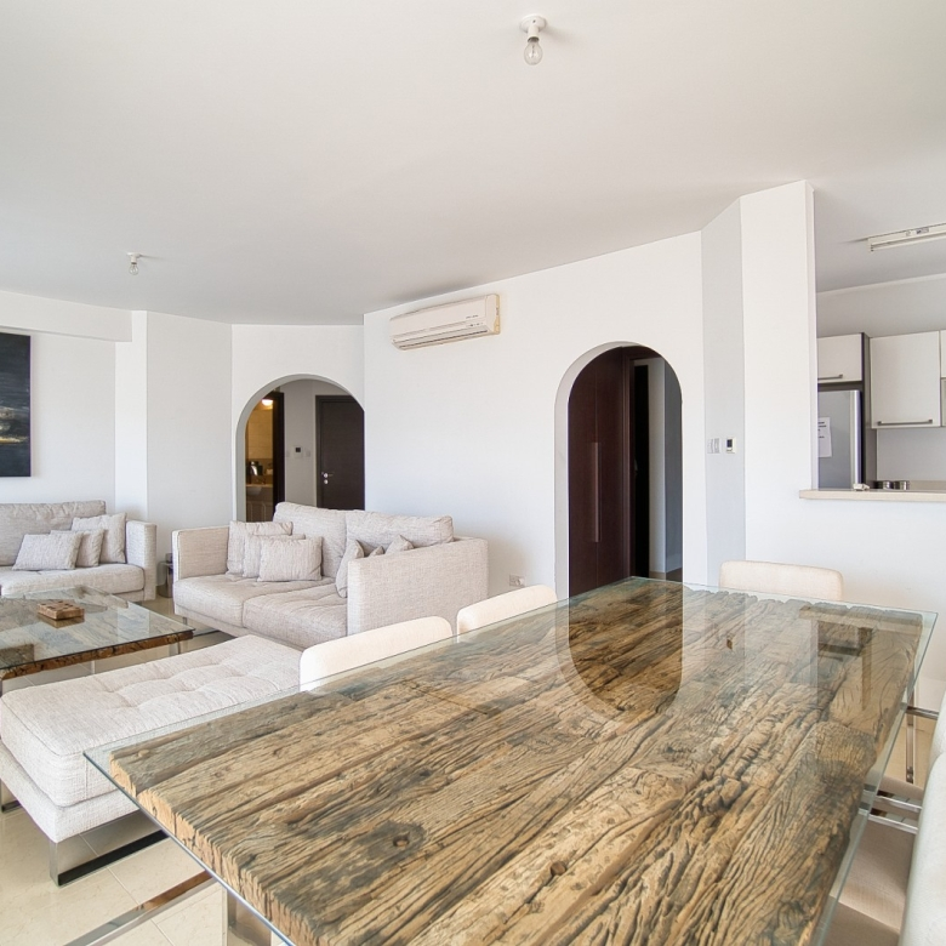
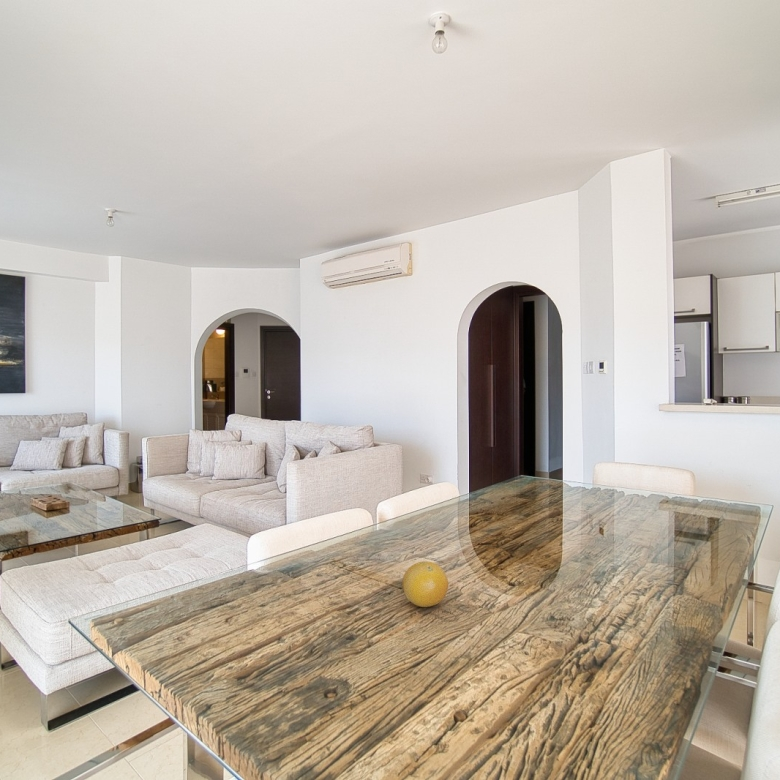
+ fruit [402,560,449,608]
